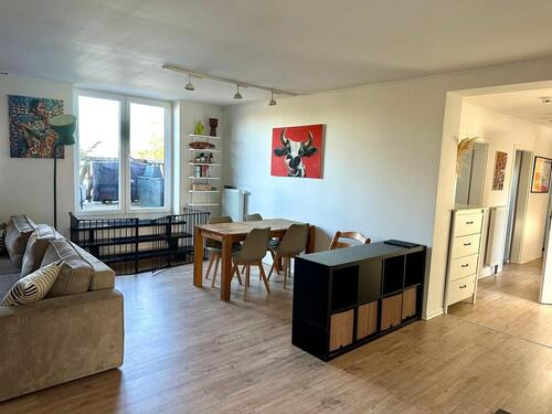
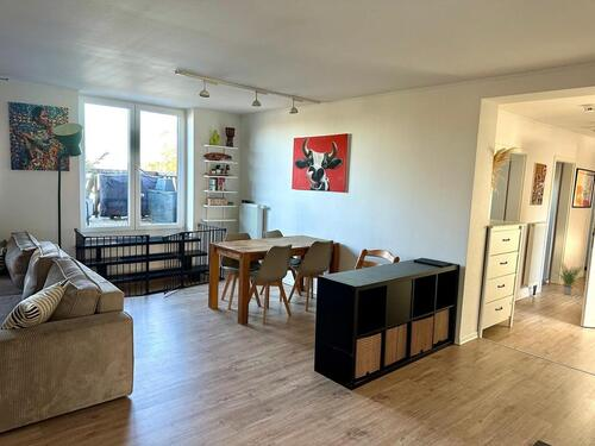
+ potted plant [553,262,584,296]
